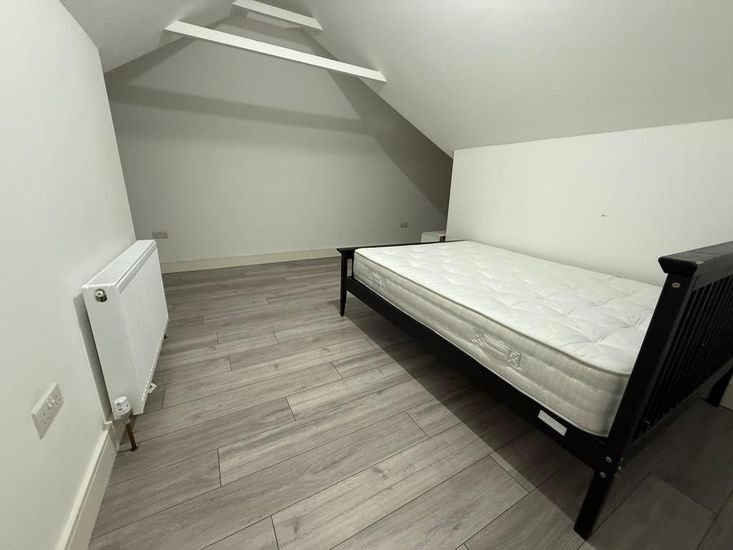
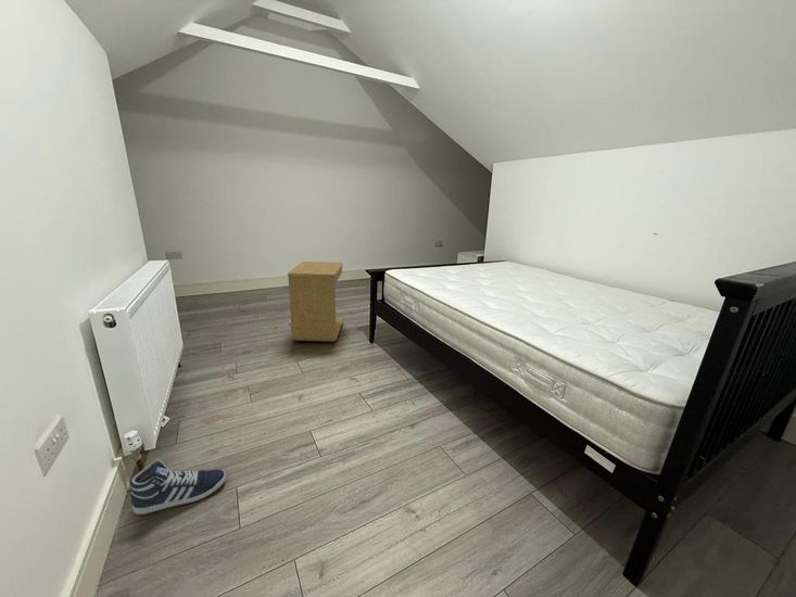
+ sneaker [129,458,227,516]
+ side table [287,261,344,342]
